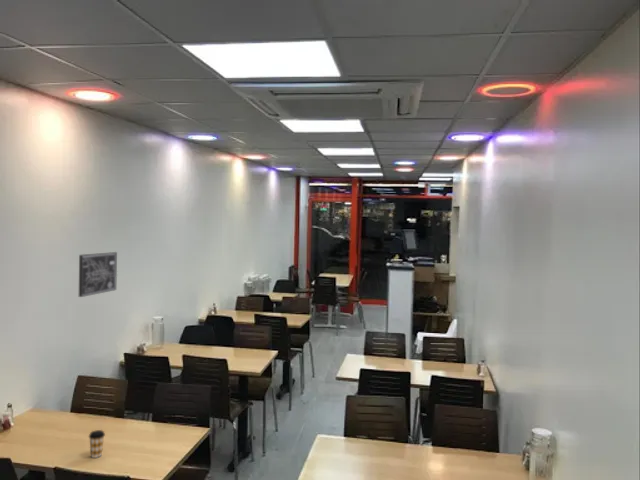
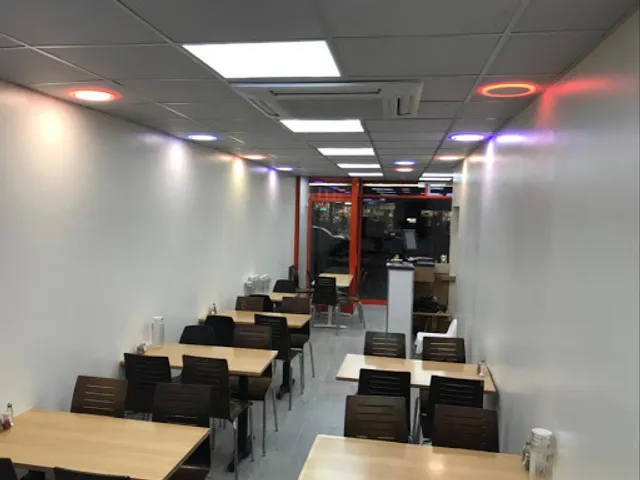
- wall art [78,251,118,298]
- coffee cup [88,429,106,459]
